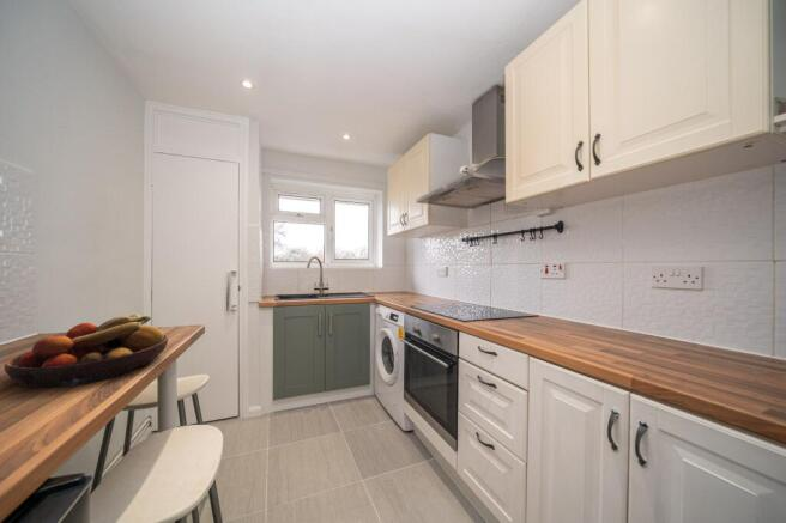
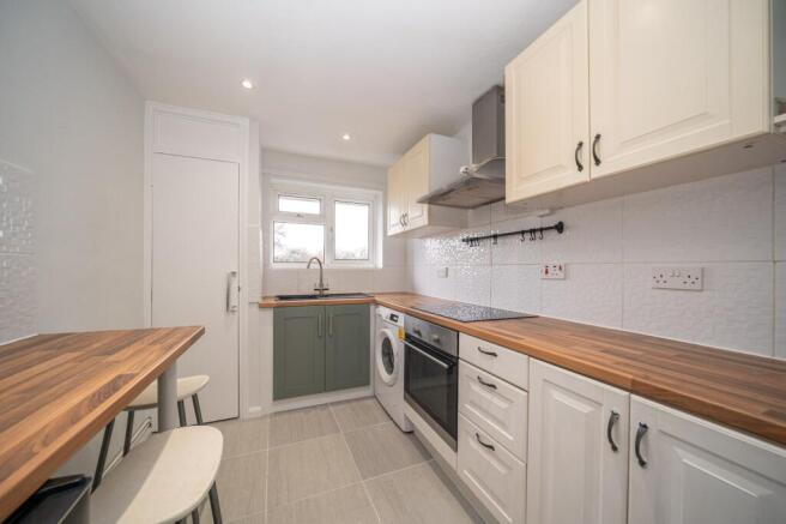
- fruit bowl [4,312,169,389]
